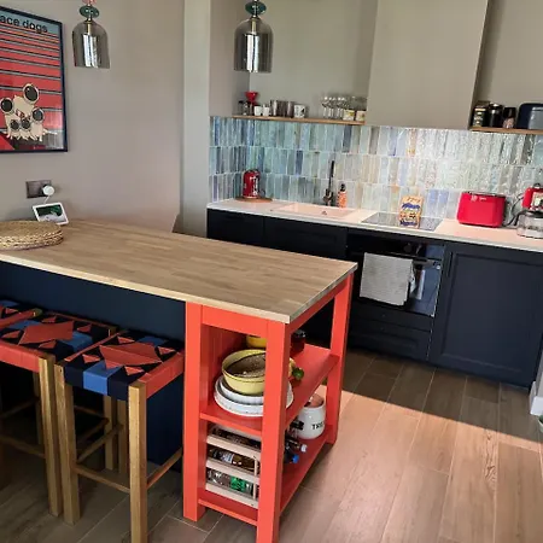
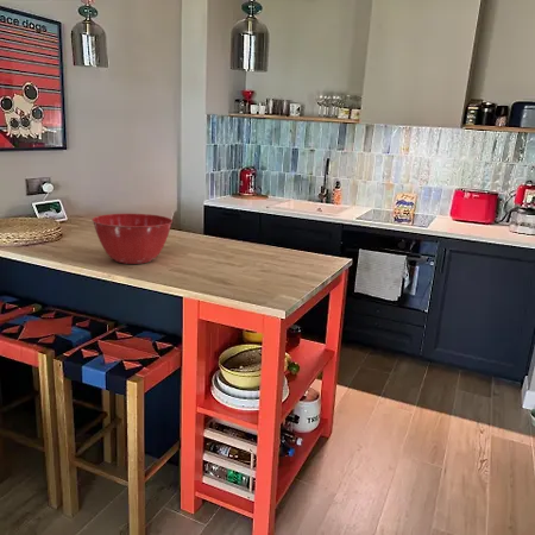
+ mixing bowl [92,213,174,265]
